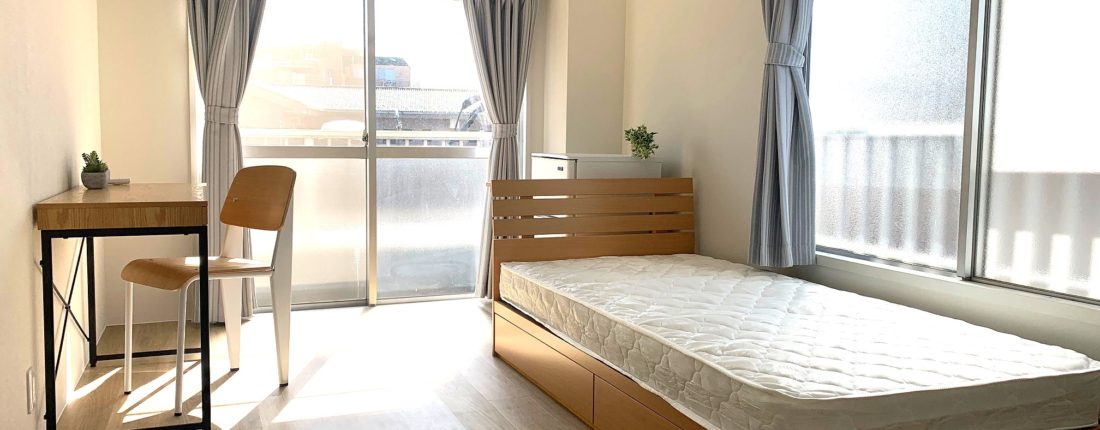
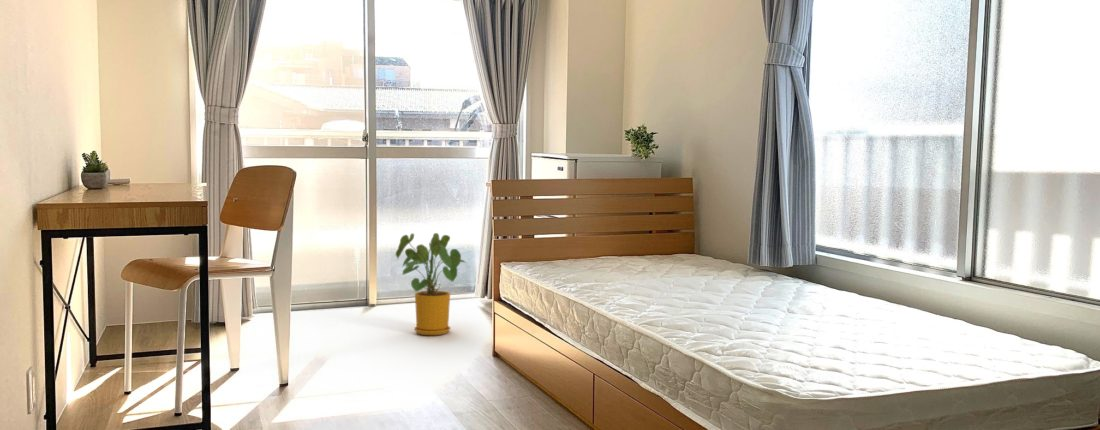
+ house plant [395,232,467,336]
